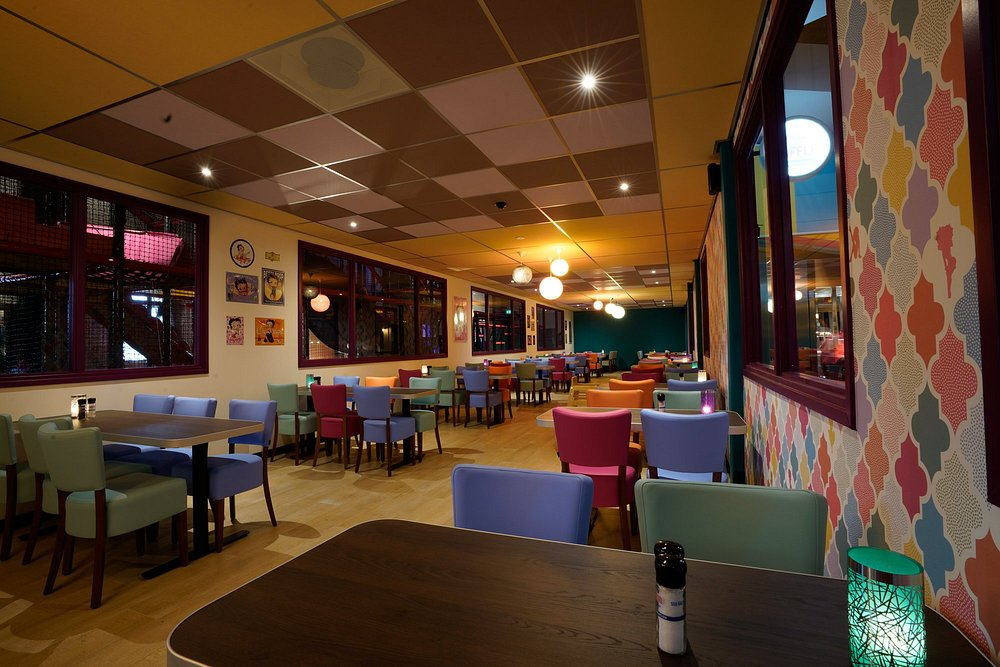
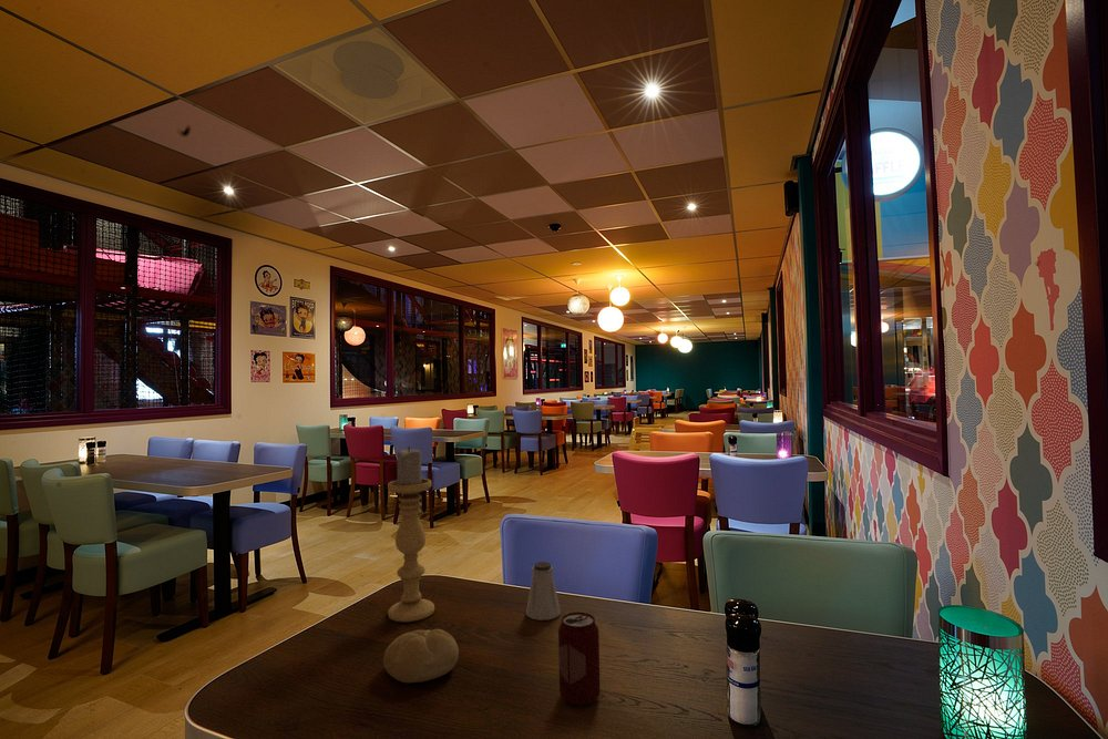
+ beverage can [557,612,601,707]
+ bread roll [382,628,460,684]
+ candle holder [387,447,435,623]
+ saltshaker [525,561,562,622]
